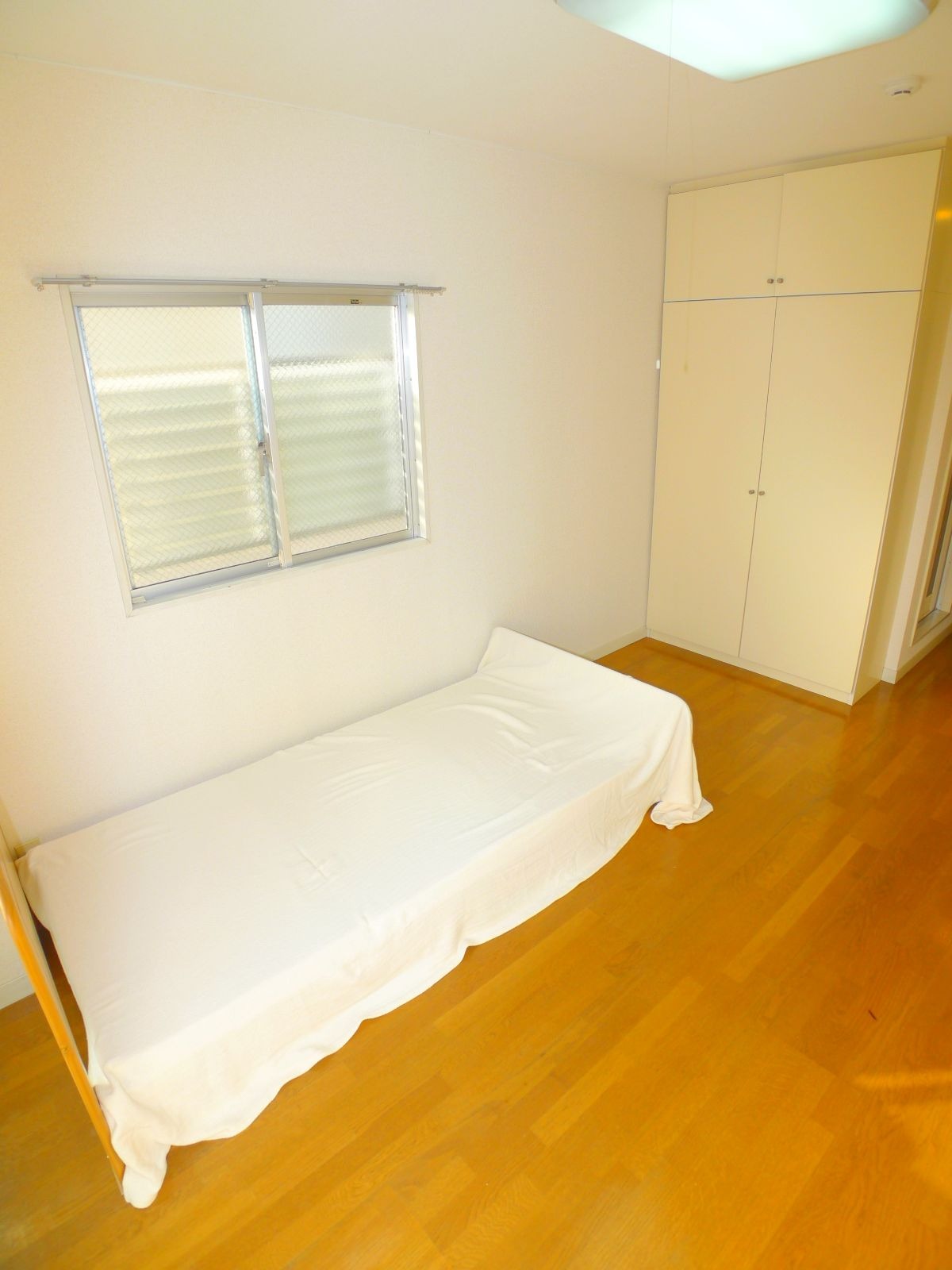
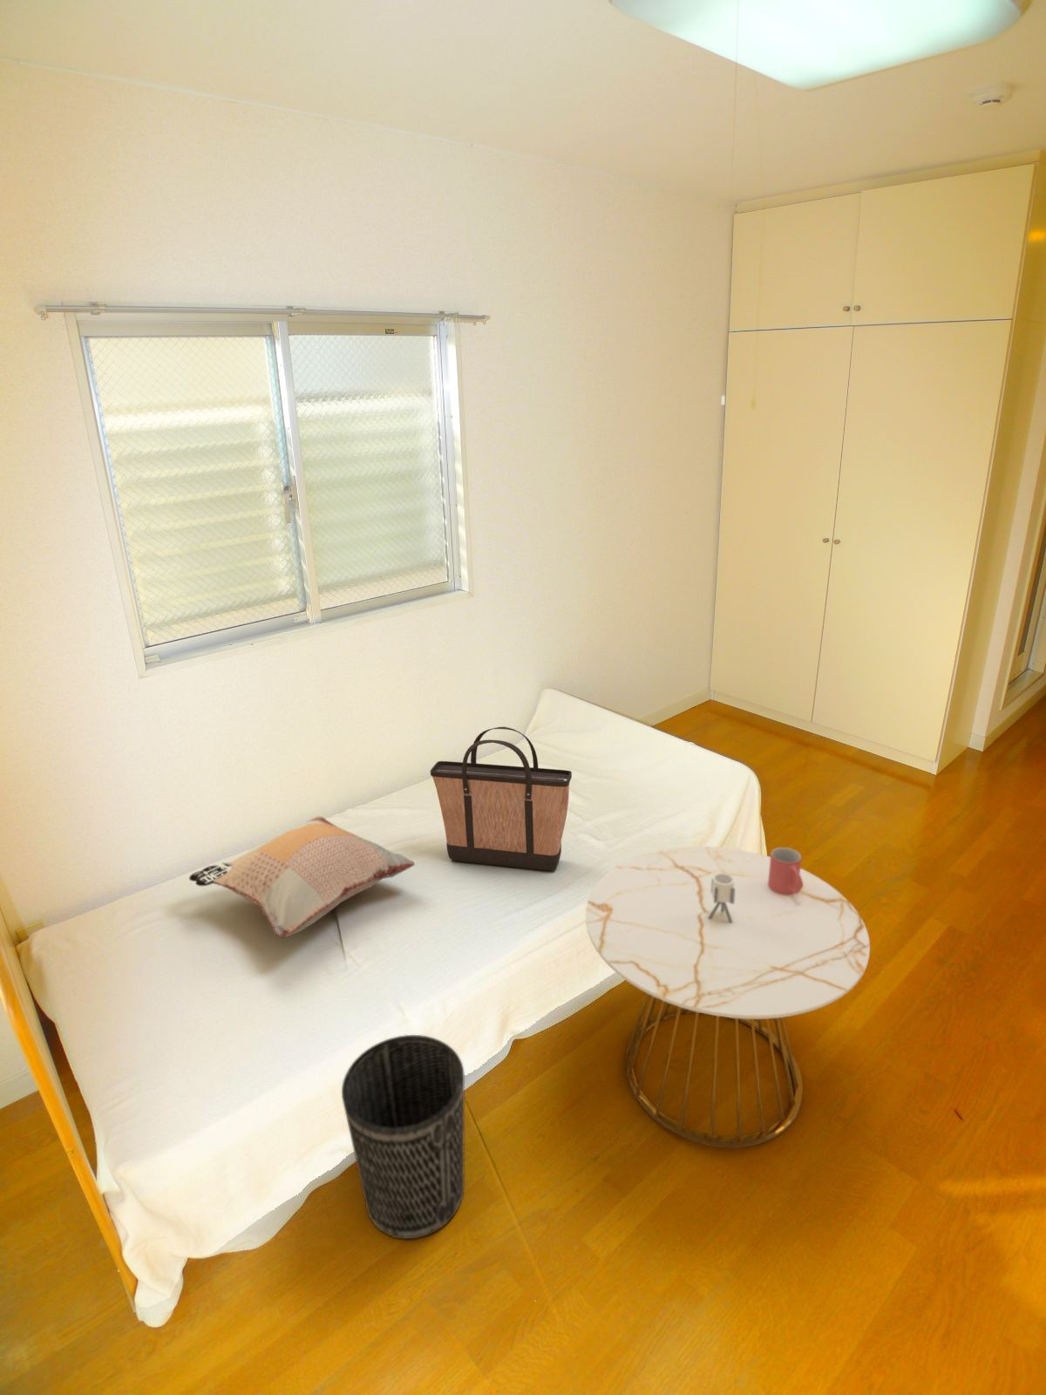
+ shopping bag [430,726,572,872]
+ decorative pillow [188,815,415,939]
+ side table [585,846,871,1149]
+ wastebasket [341,1034,466,1240]
+ mug [768,847,803,894]
